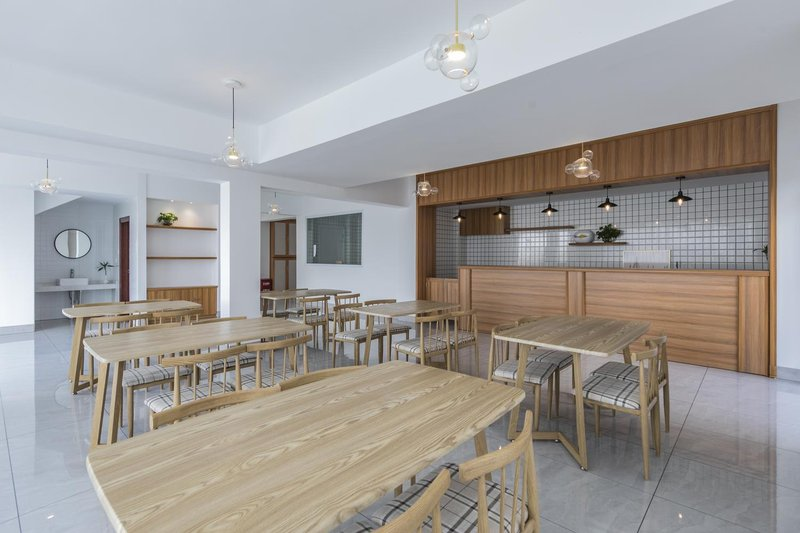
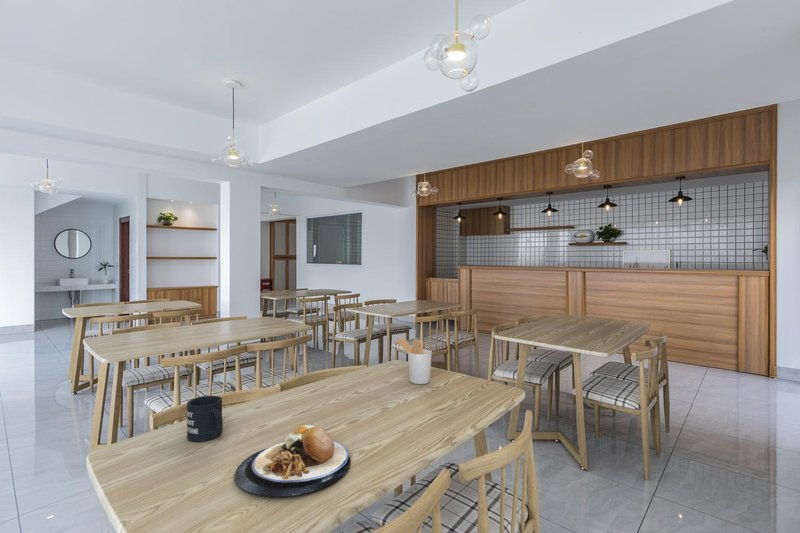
+ plate [234,424,351,497]
+ mug [186,395,224,443]
+ utensil holder [395,336,433,385]
